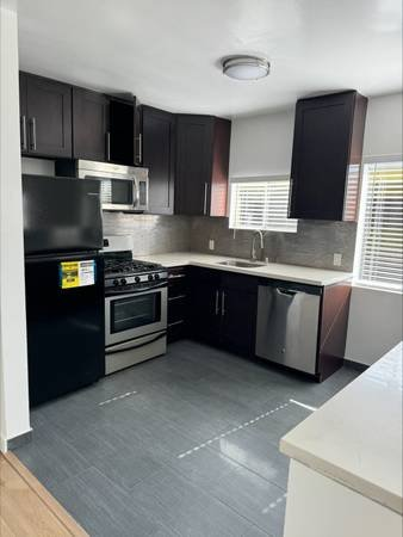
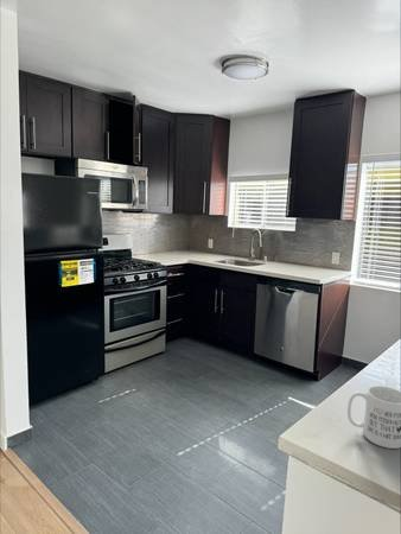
+ mug [346,384,401,450]
